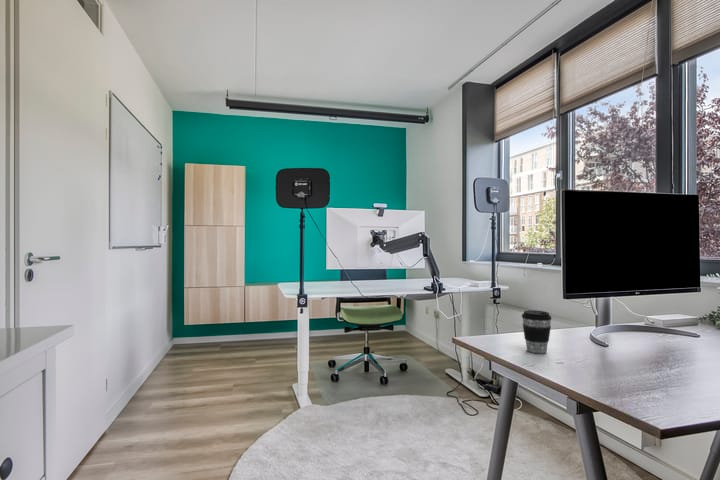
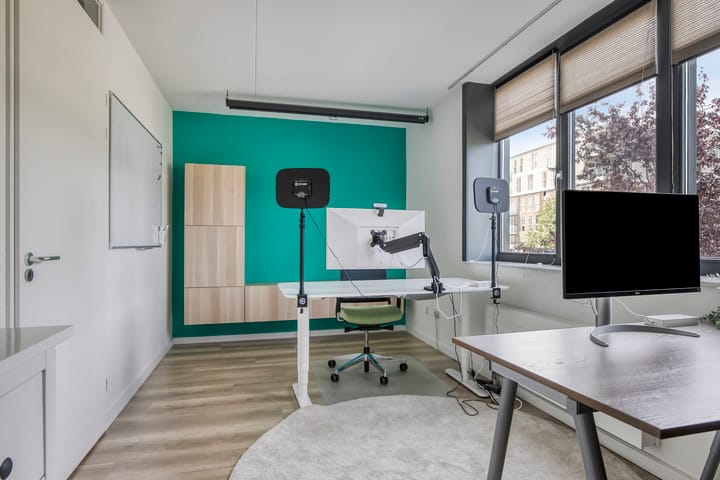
- coffee cup [521,309,553,354]
